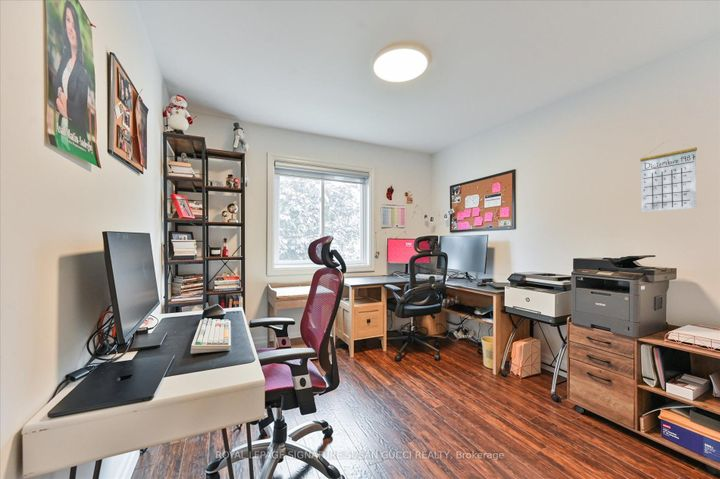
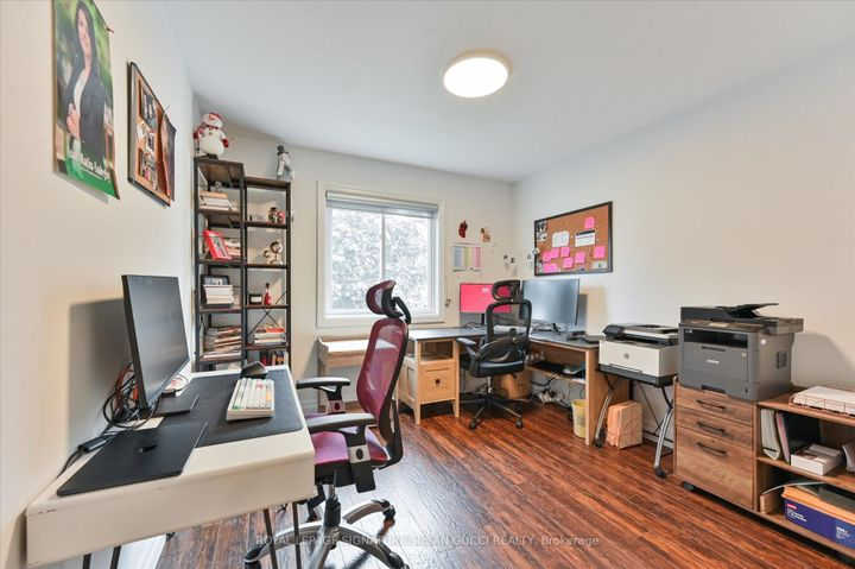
- calendar [639,139,698,213]
